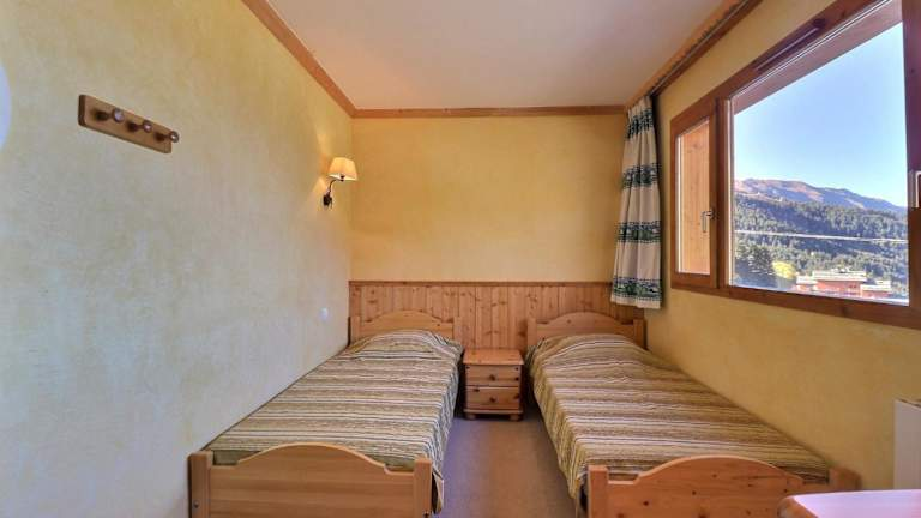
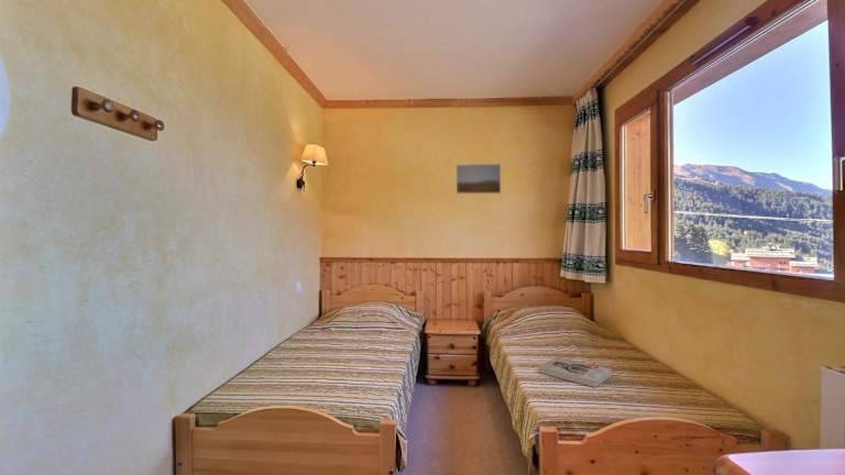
+ book [538,356,613,388]
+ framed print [456,163,502,195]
